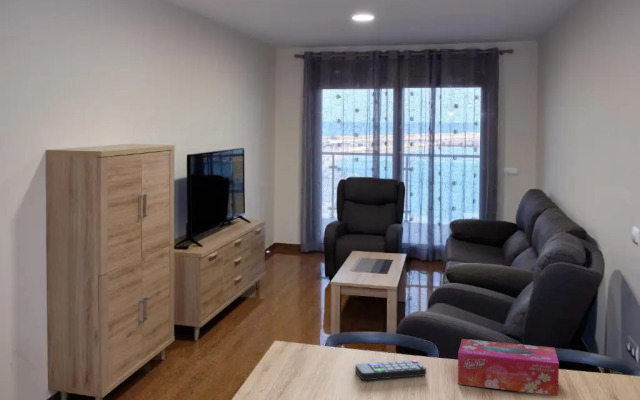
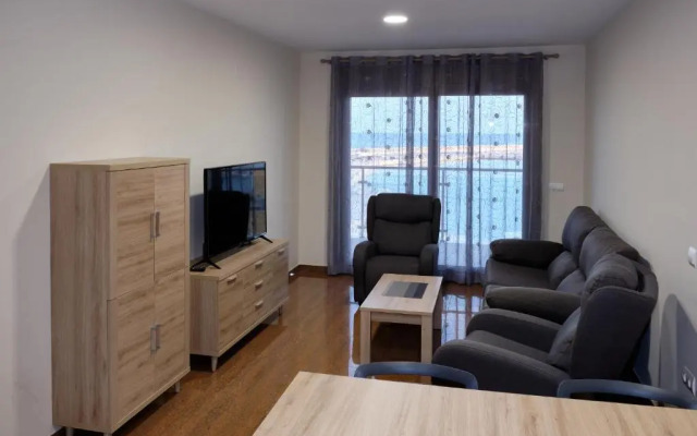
- tissue box [457,338,560,397]
- remote control [354,359,427,381]
